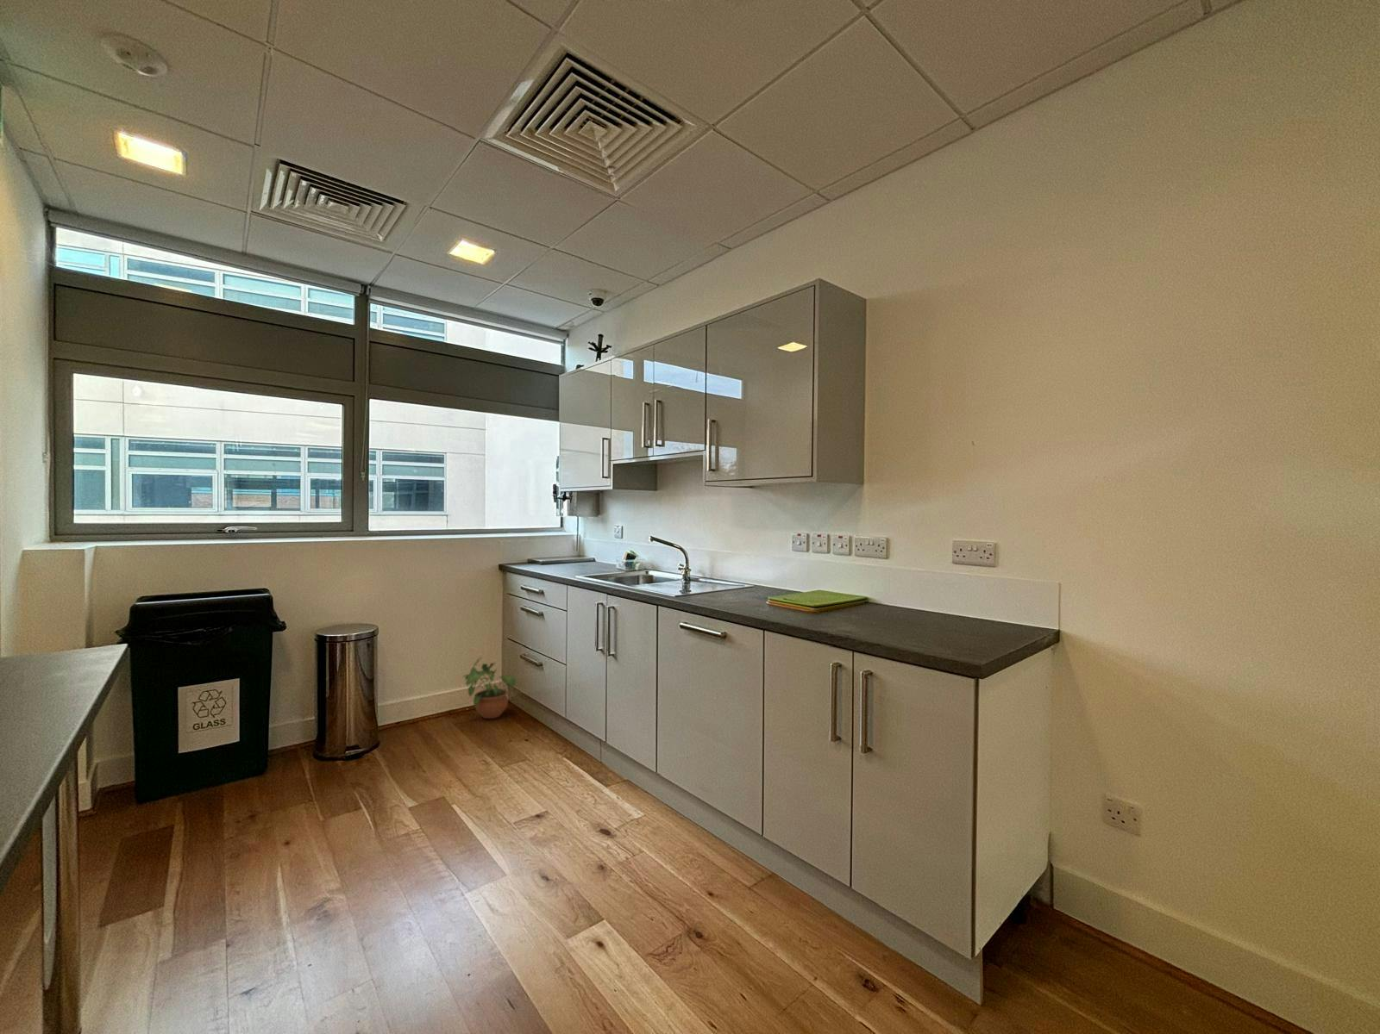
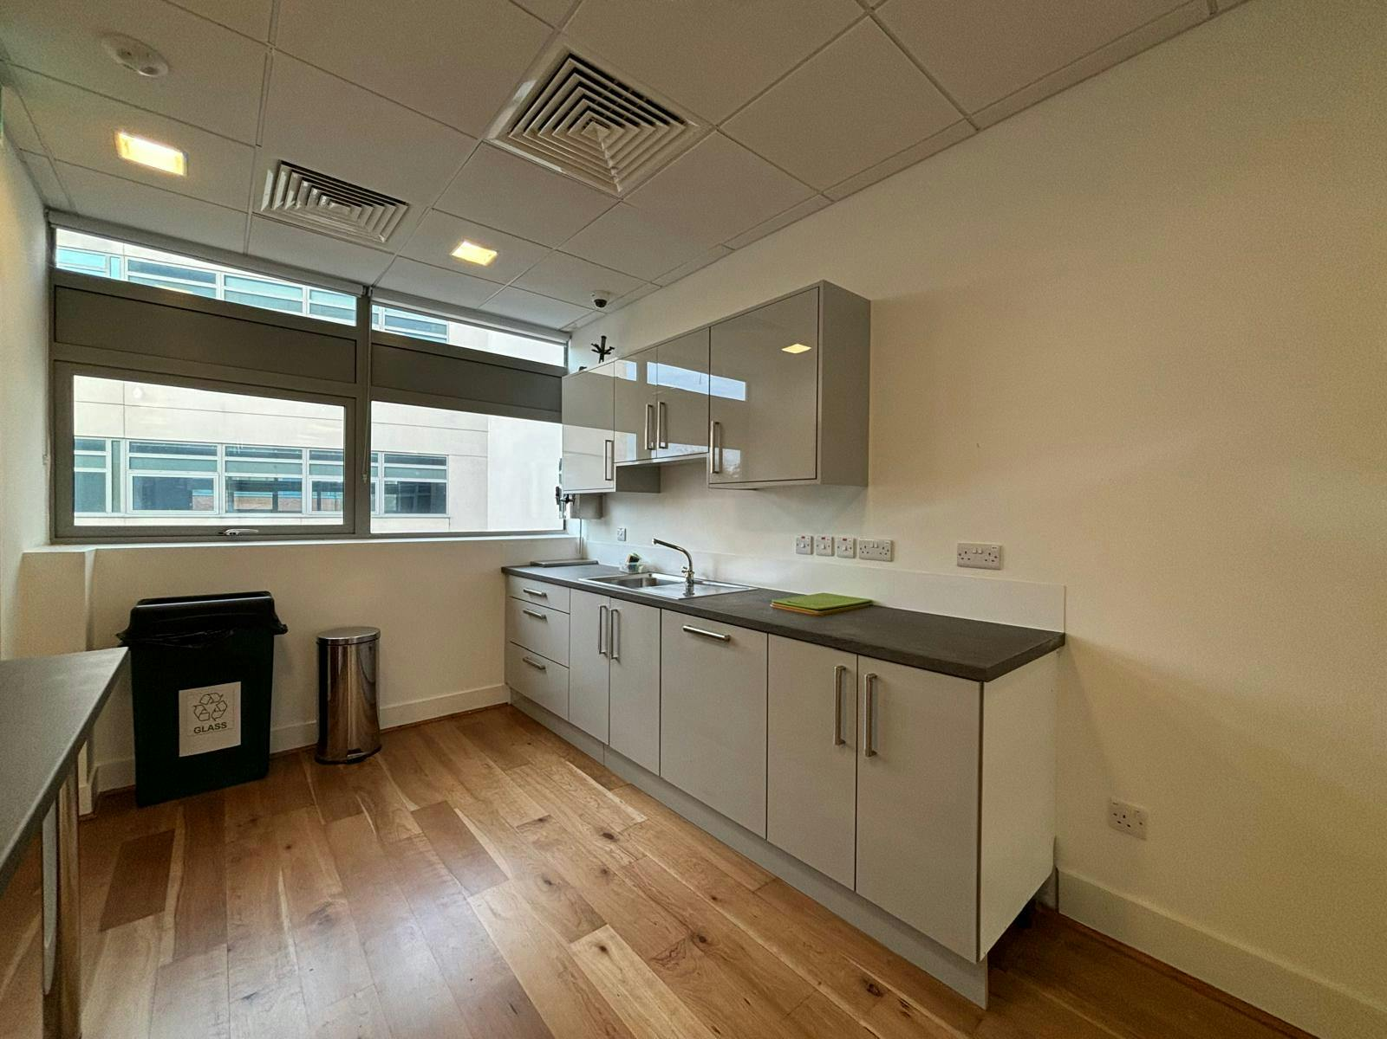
- potted plant [461,657,516,719]
